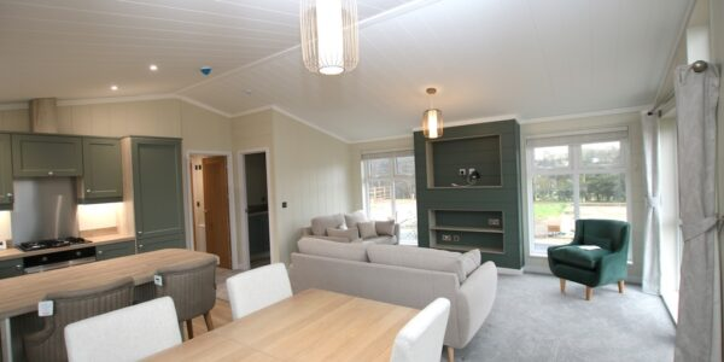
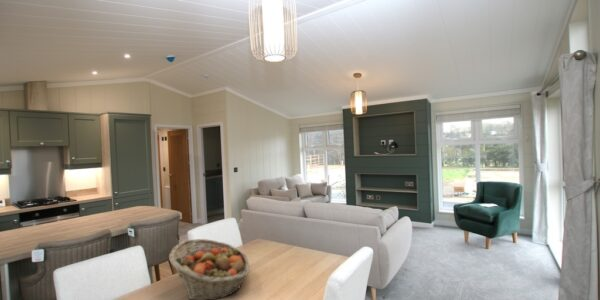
+ fruit basket [168,238,250,300]
